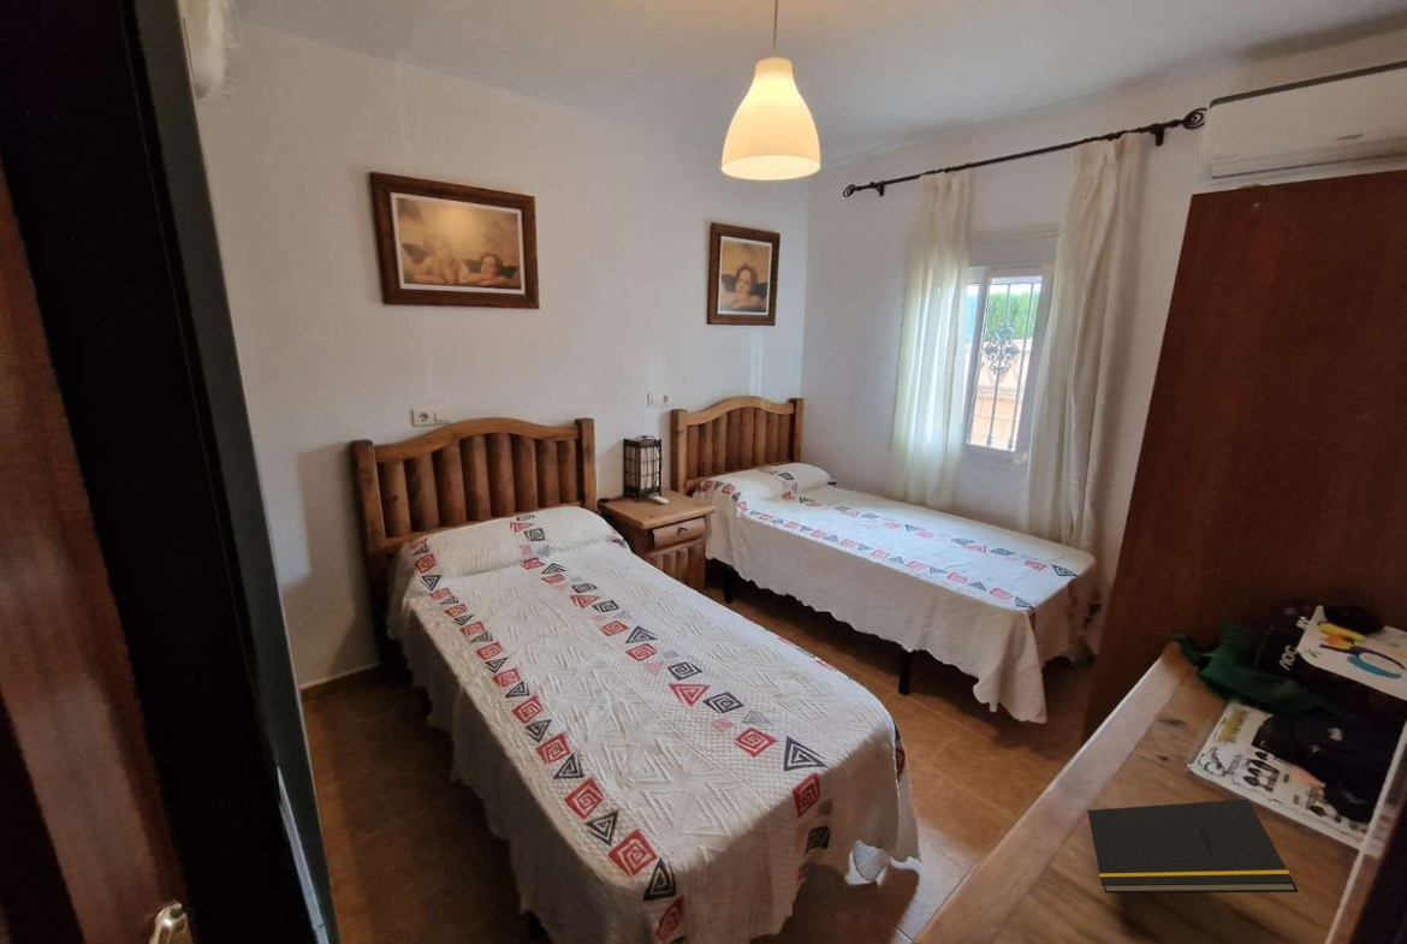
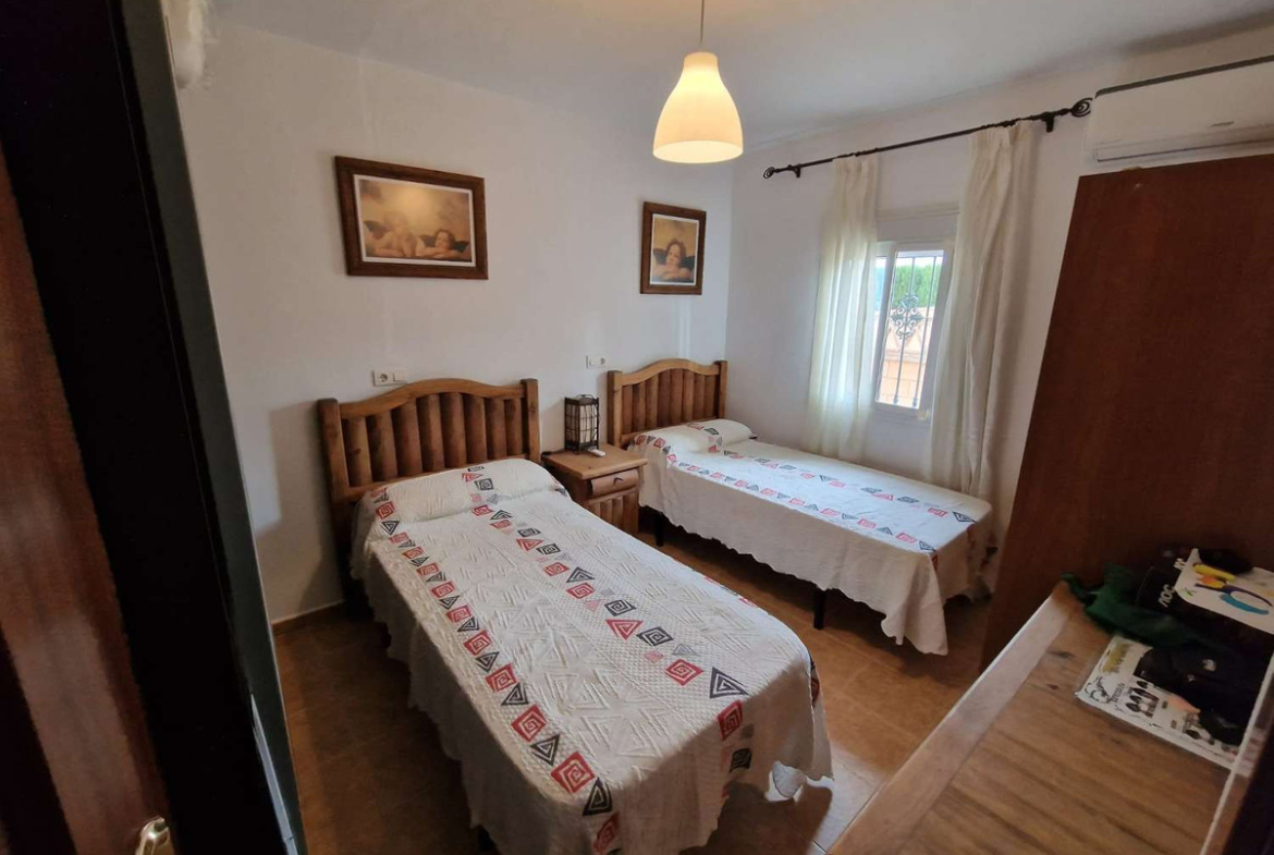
- notepad [1086,798,1300,895]
